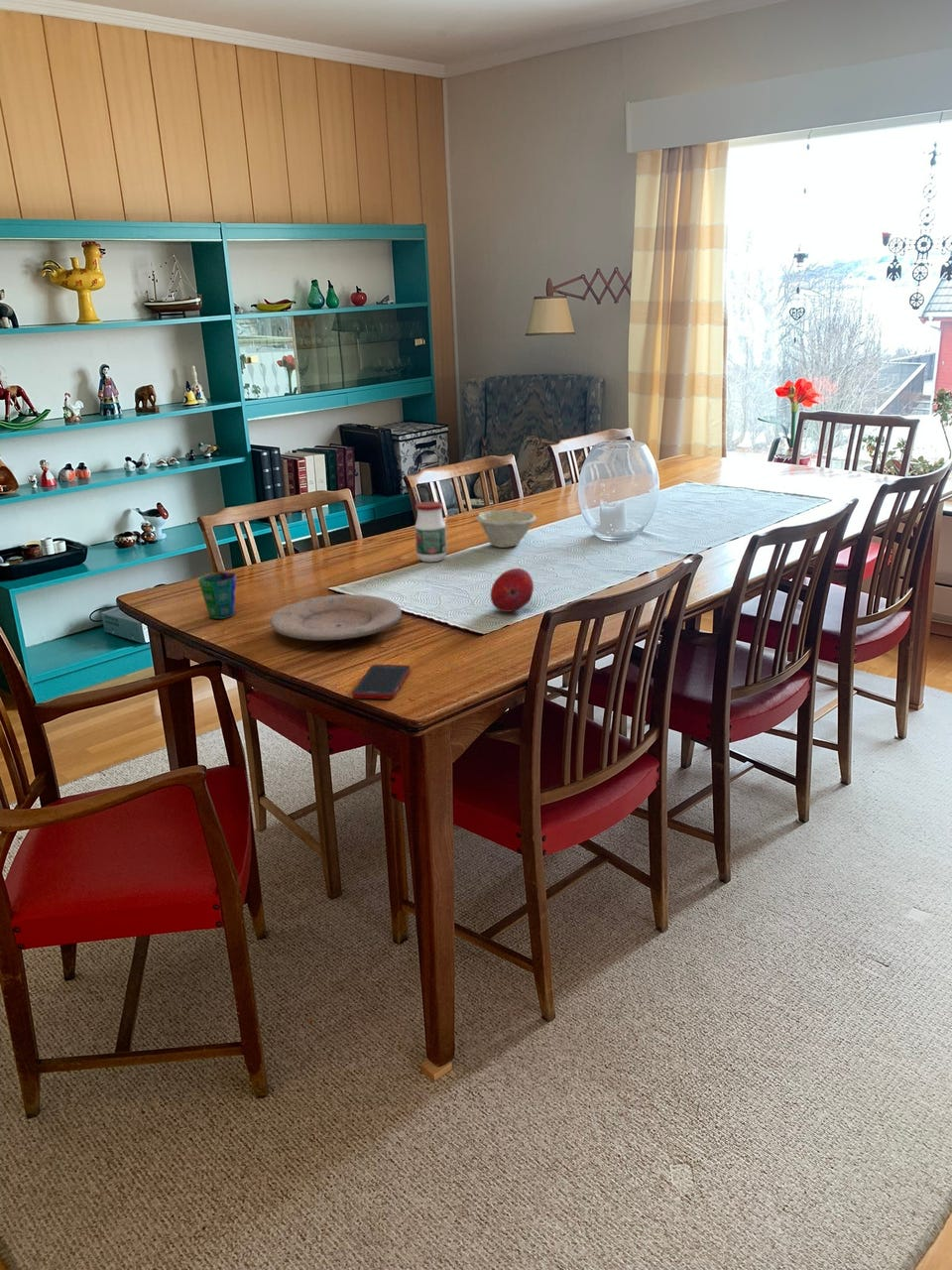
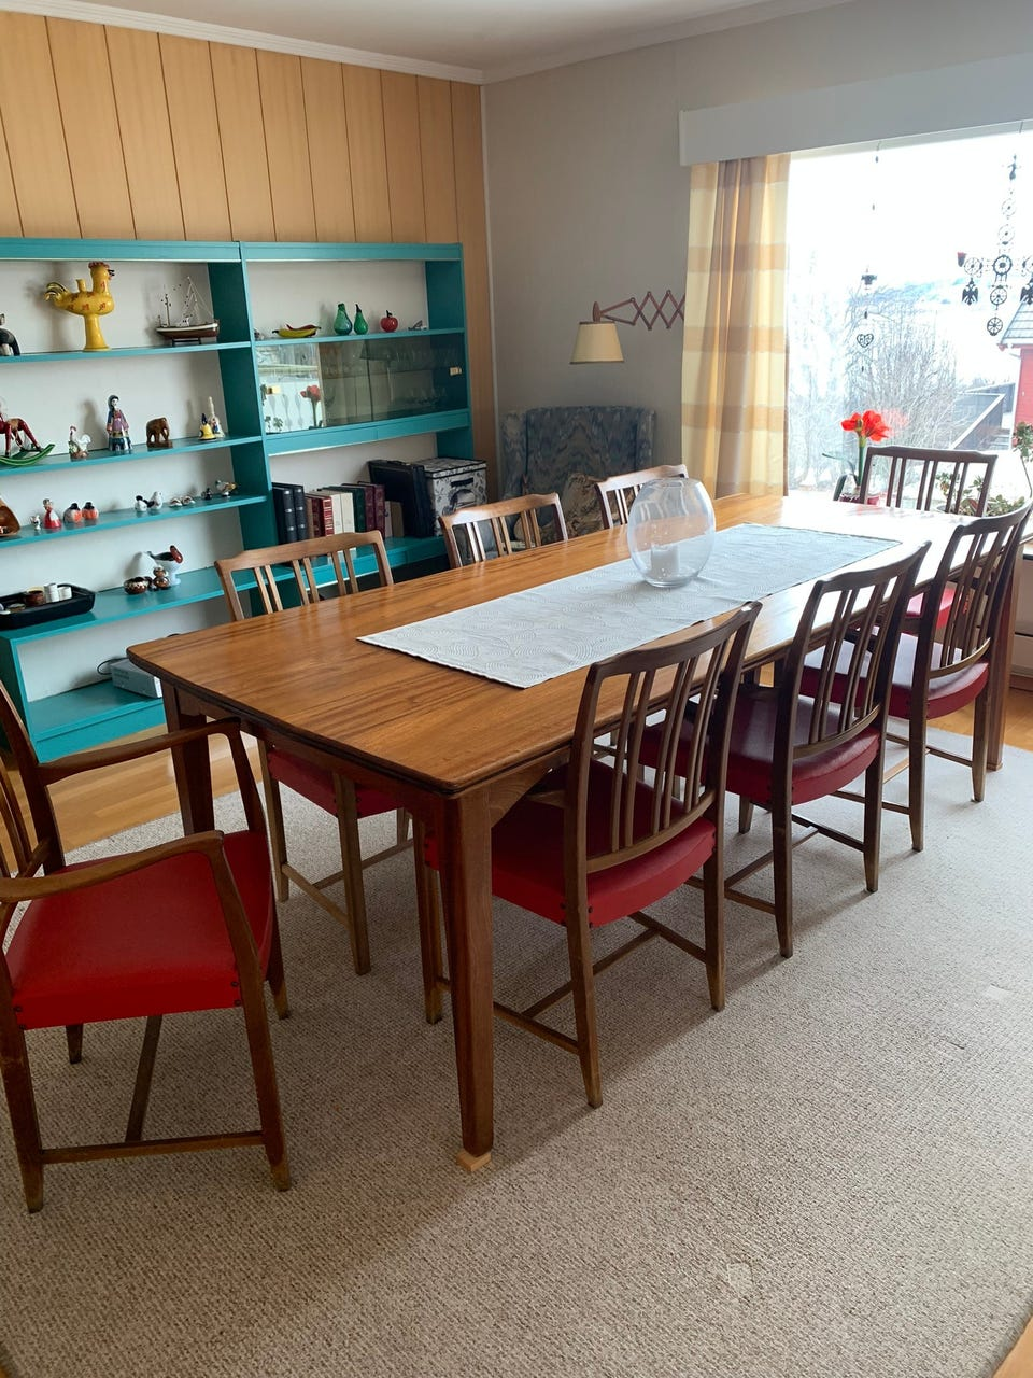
- jar [414,500,447,563]
- cup [197,571,237,620]
- cell phone [351,664,411,700]
- plate [269,593,403,641]
- fruit [489,568,535,613]
- bowl [475,508,537,549]
